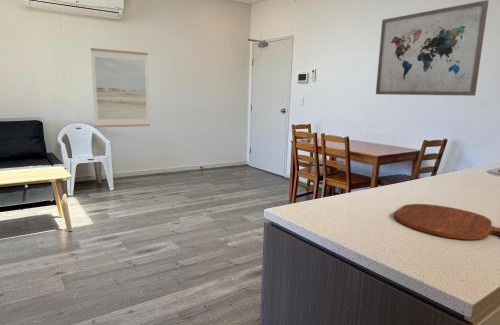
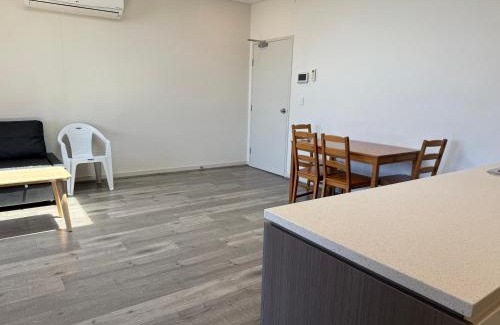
- wall art [90,47,151,128]
- cutting board [393,203,500,241]
- wall art [375,0,490,97]
